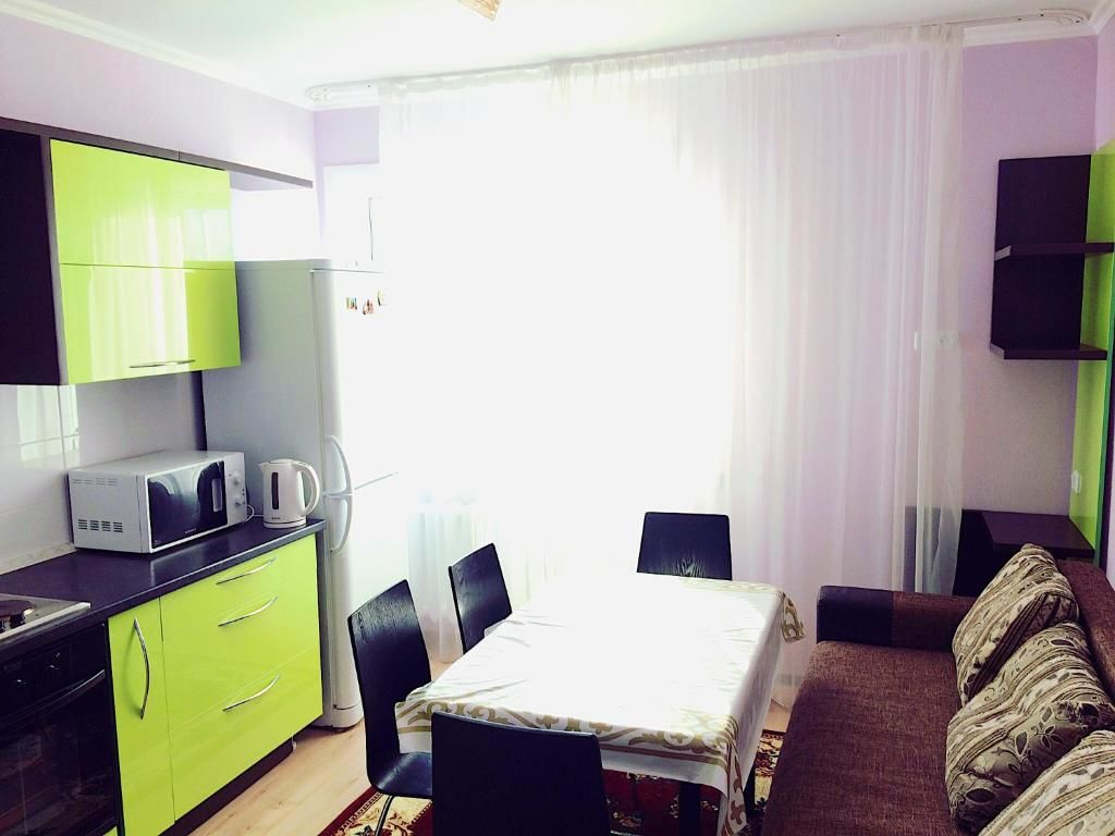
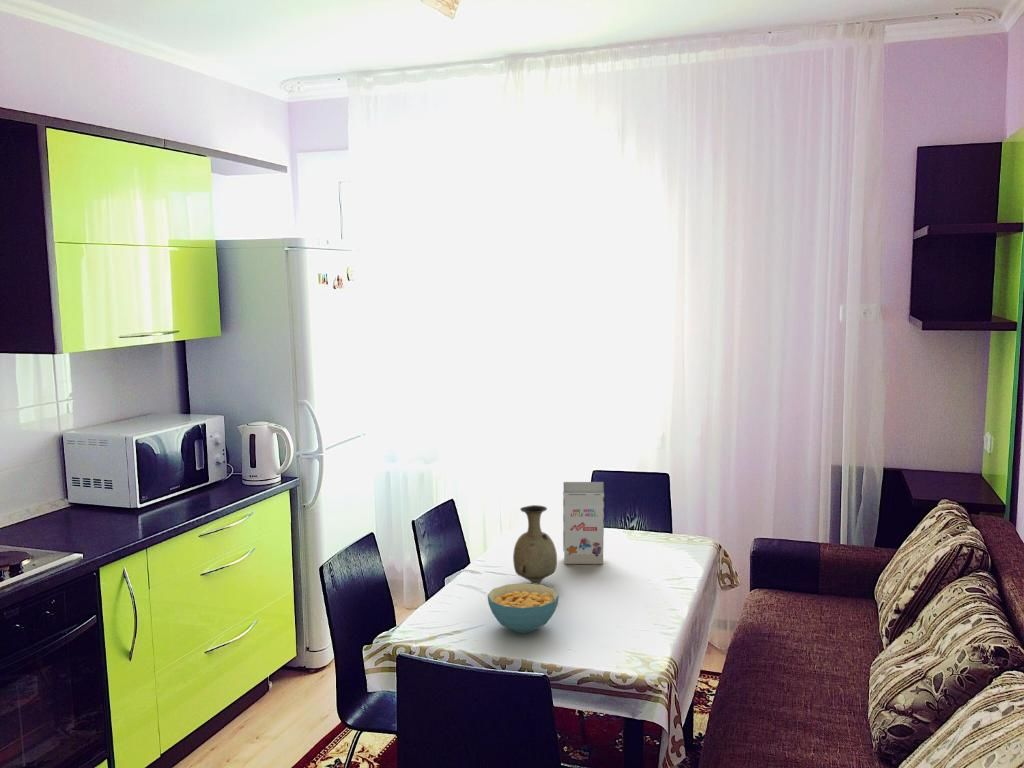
+ vase [512,504,558,585]
+ cereal bowl [486,582,560,634]
+ gift box [562,481,605,565]
